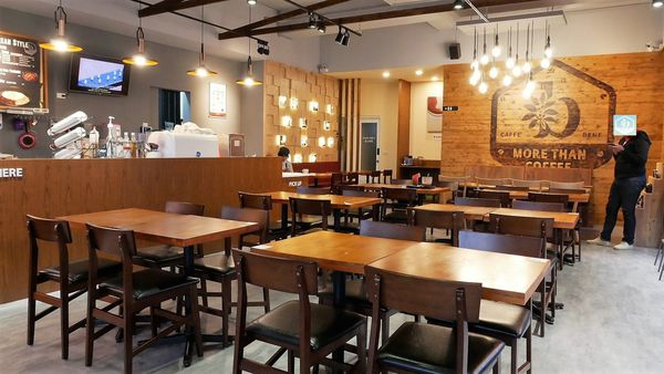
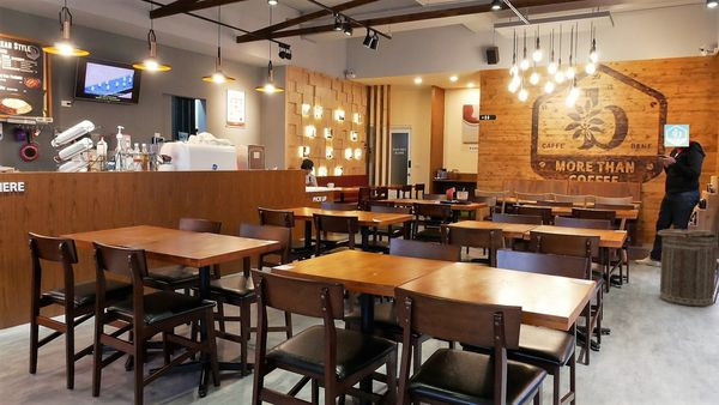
+ trash can lid [655,228,719,308]
